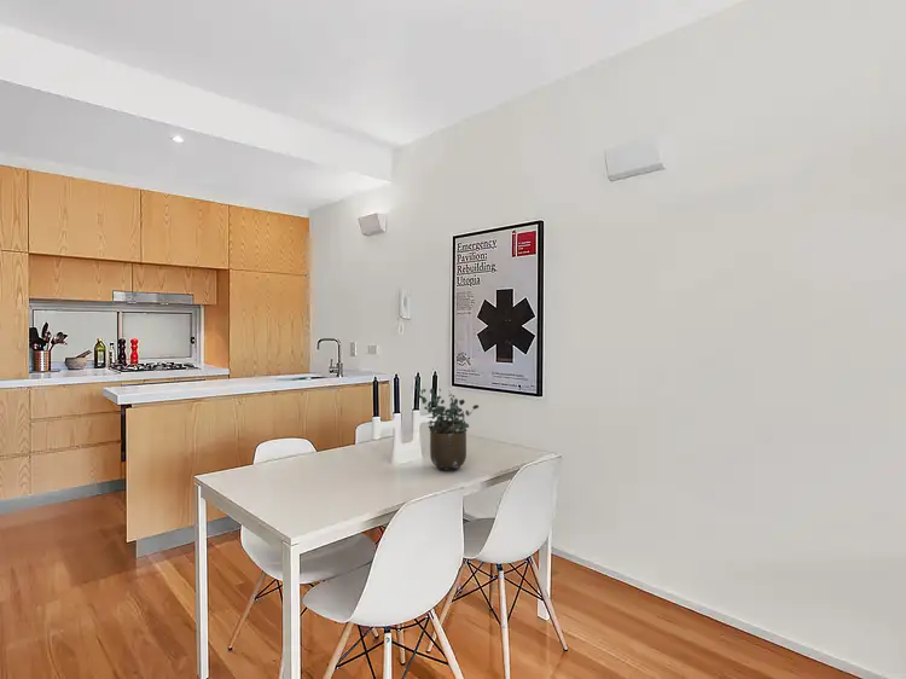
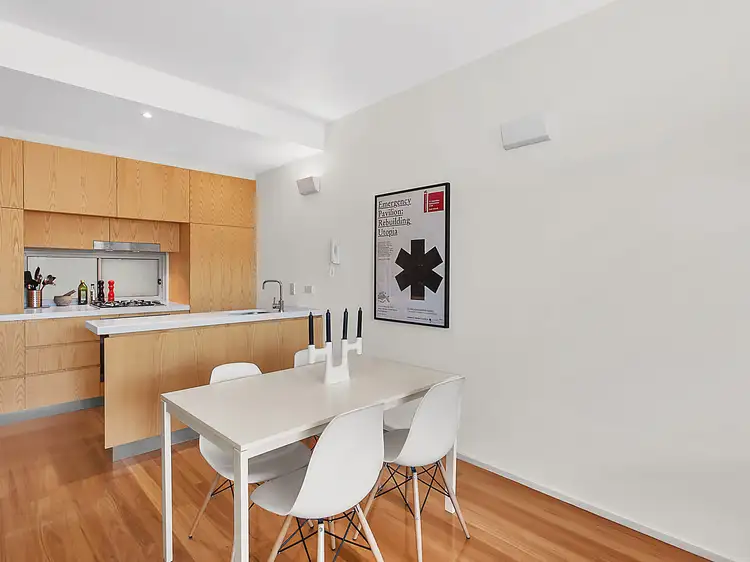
- potted plant [413,375,480,471]
